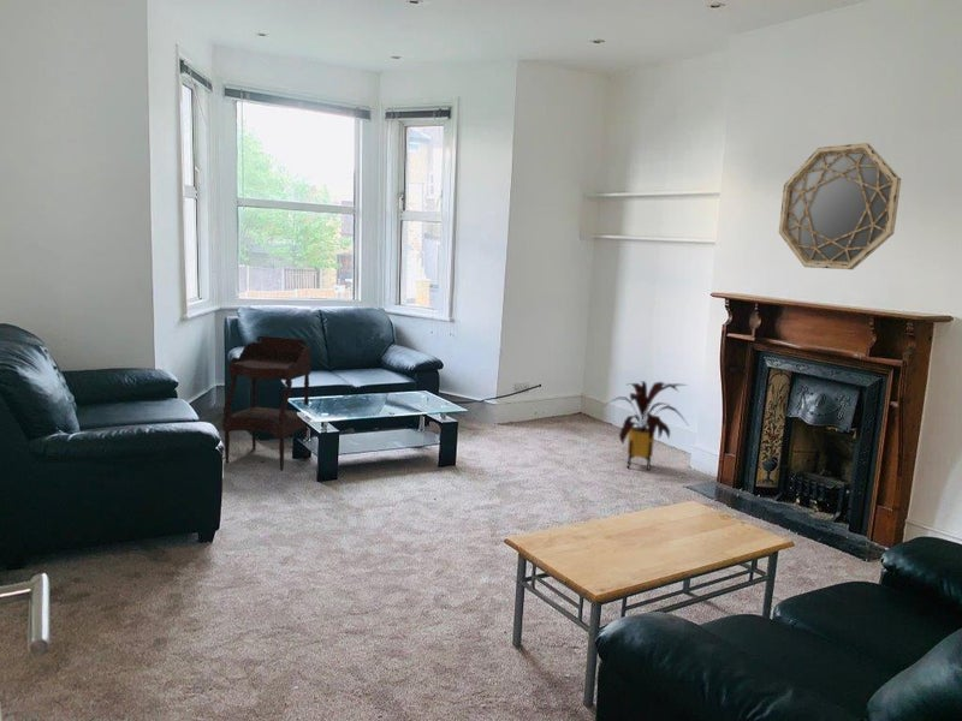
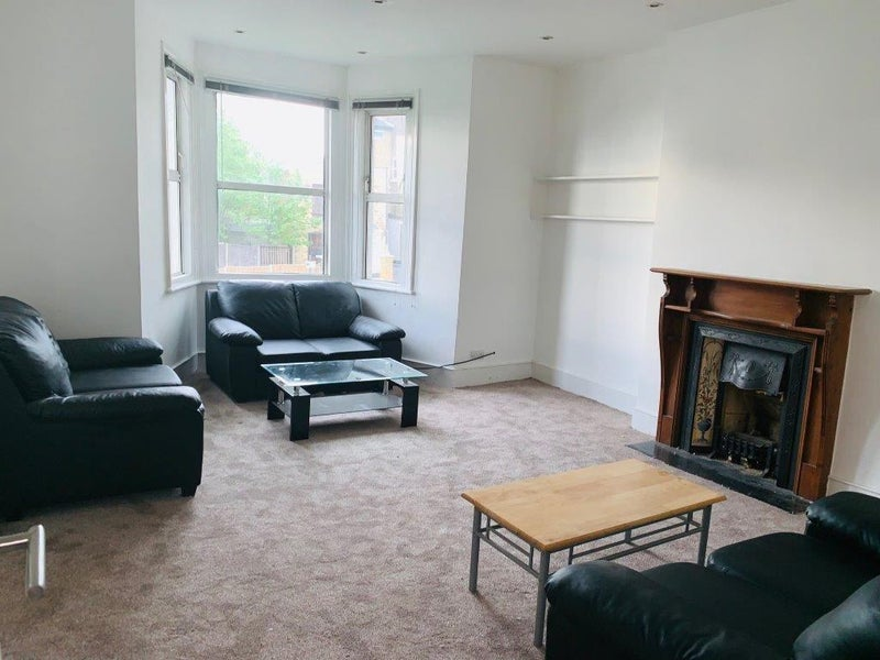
- home mirror [778,142,902,270]
- side table [221,335,311,471]
- house plant [602,380,689,471]
